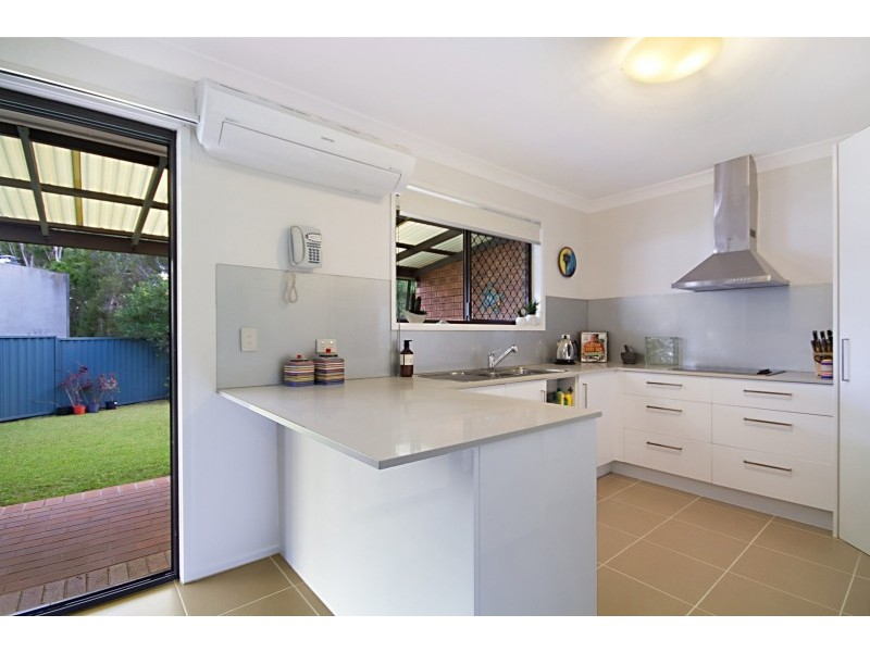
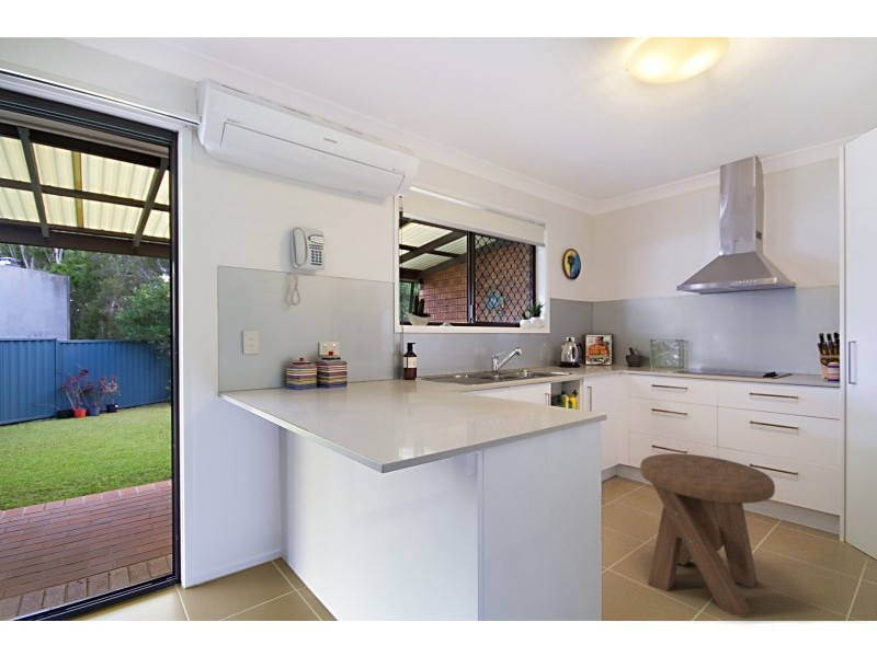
+ music stool [639,452,776,620]
